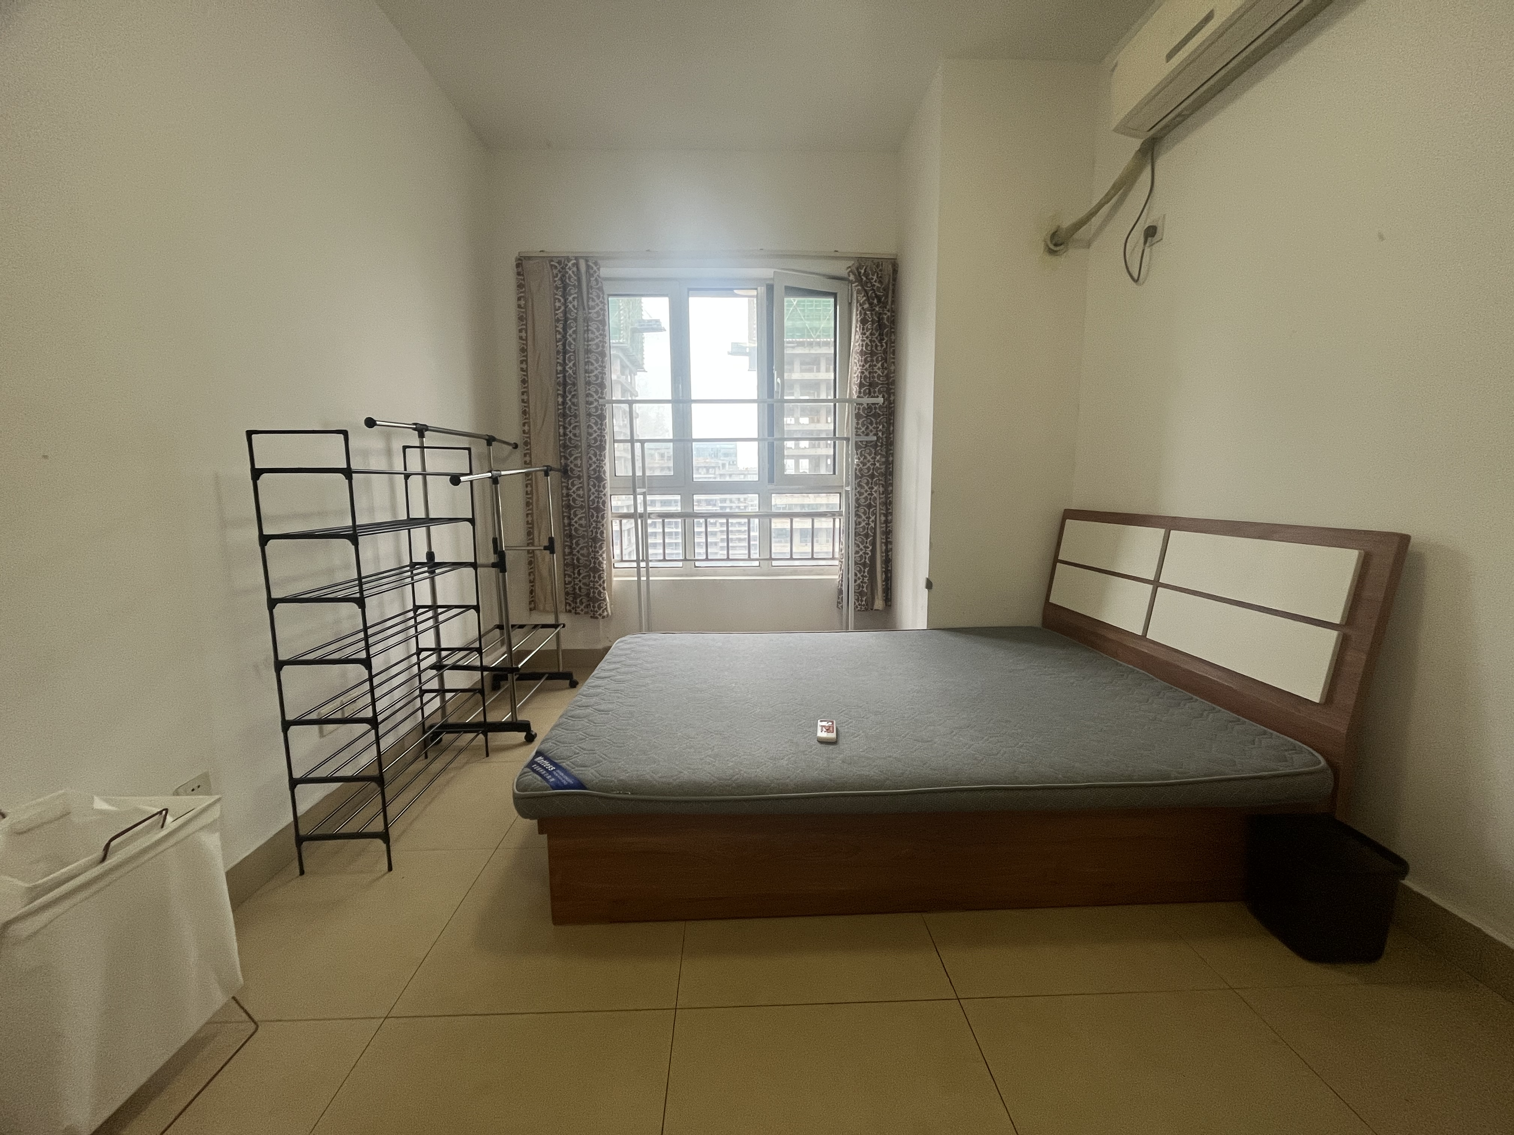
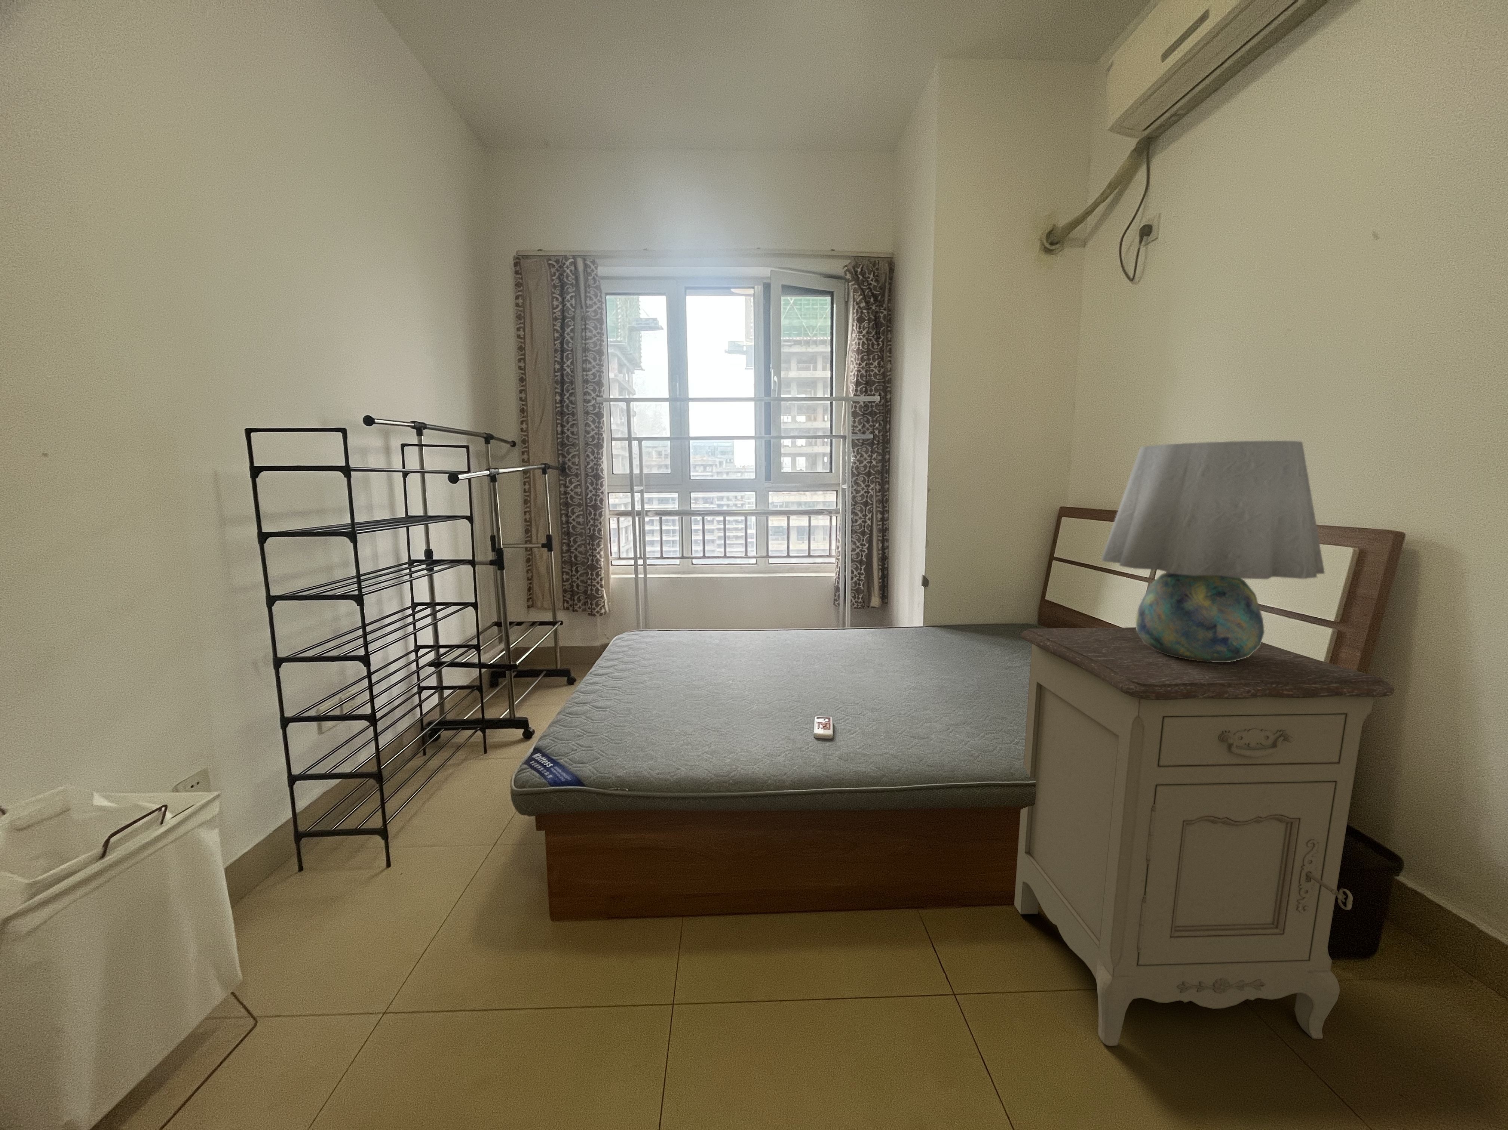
+ table lamp [1101,440,1325,662]
+ nightstand [1014,627,1395,1047]
